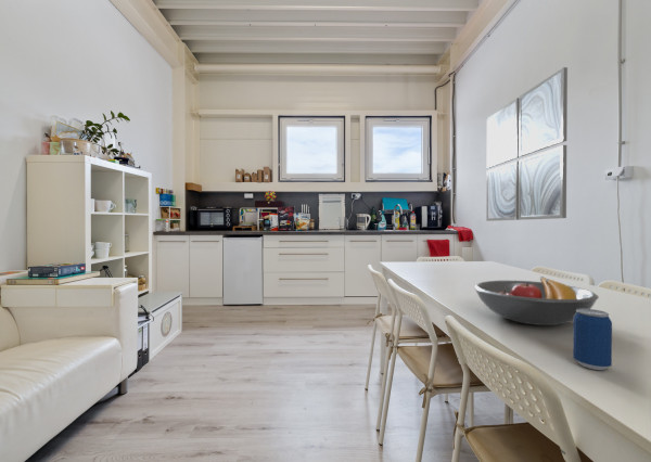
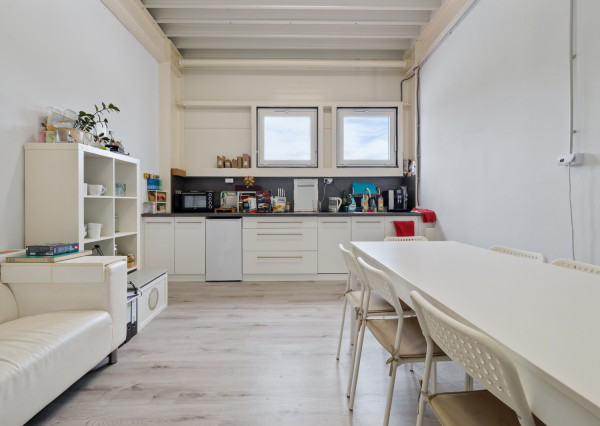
- wall art [485,66,569,222]
- beverage can [572,308,613,371]
- fruit bowl [473,275,600,326]
